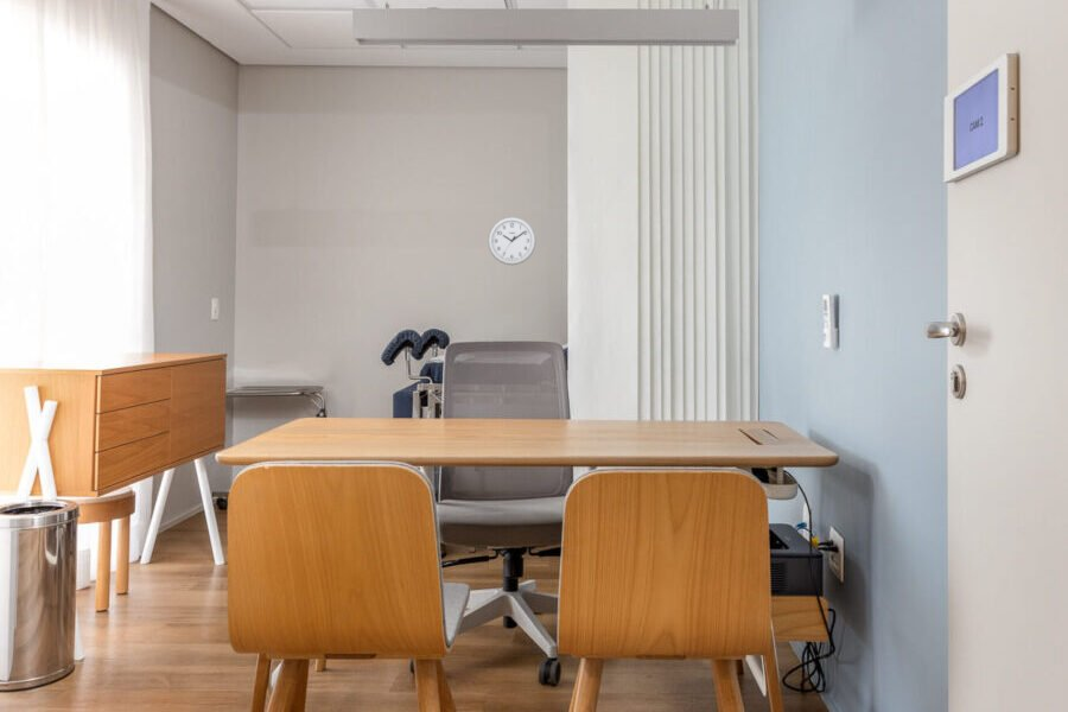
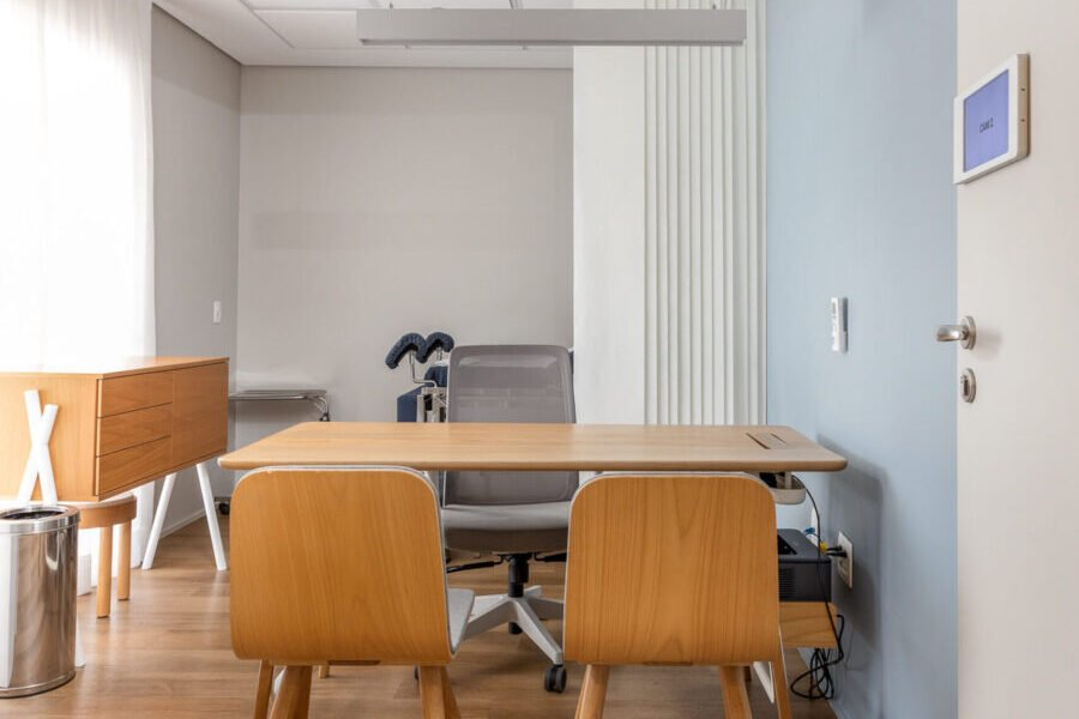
- wall clock [487,216,538,266]
